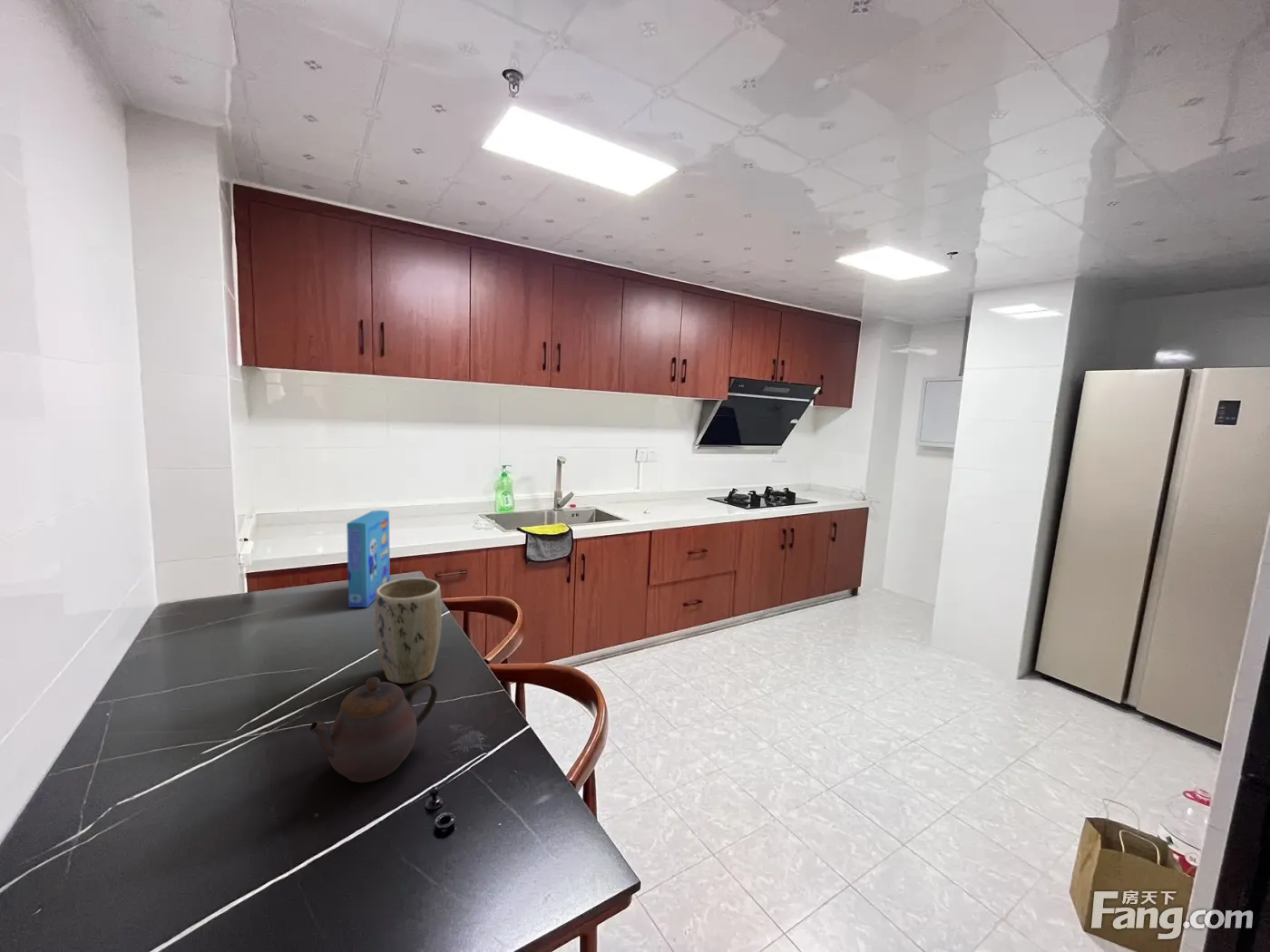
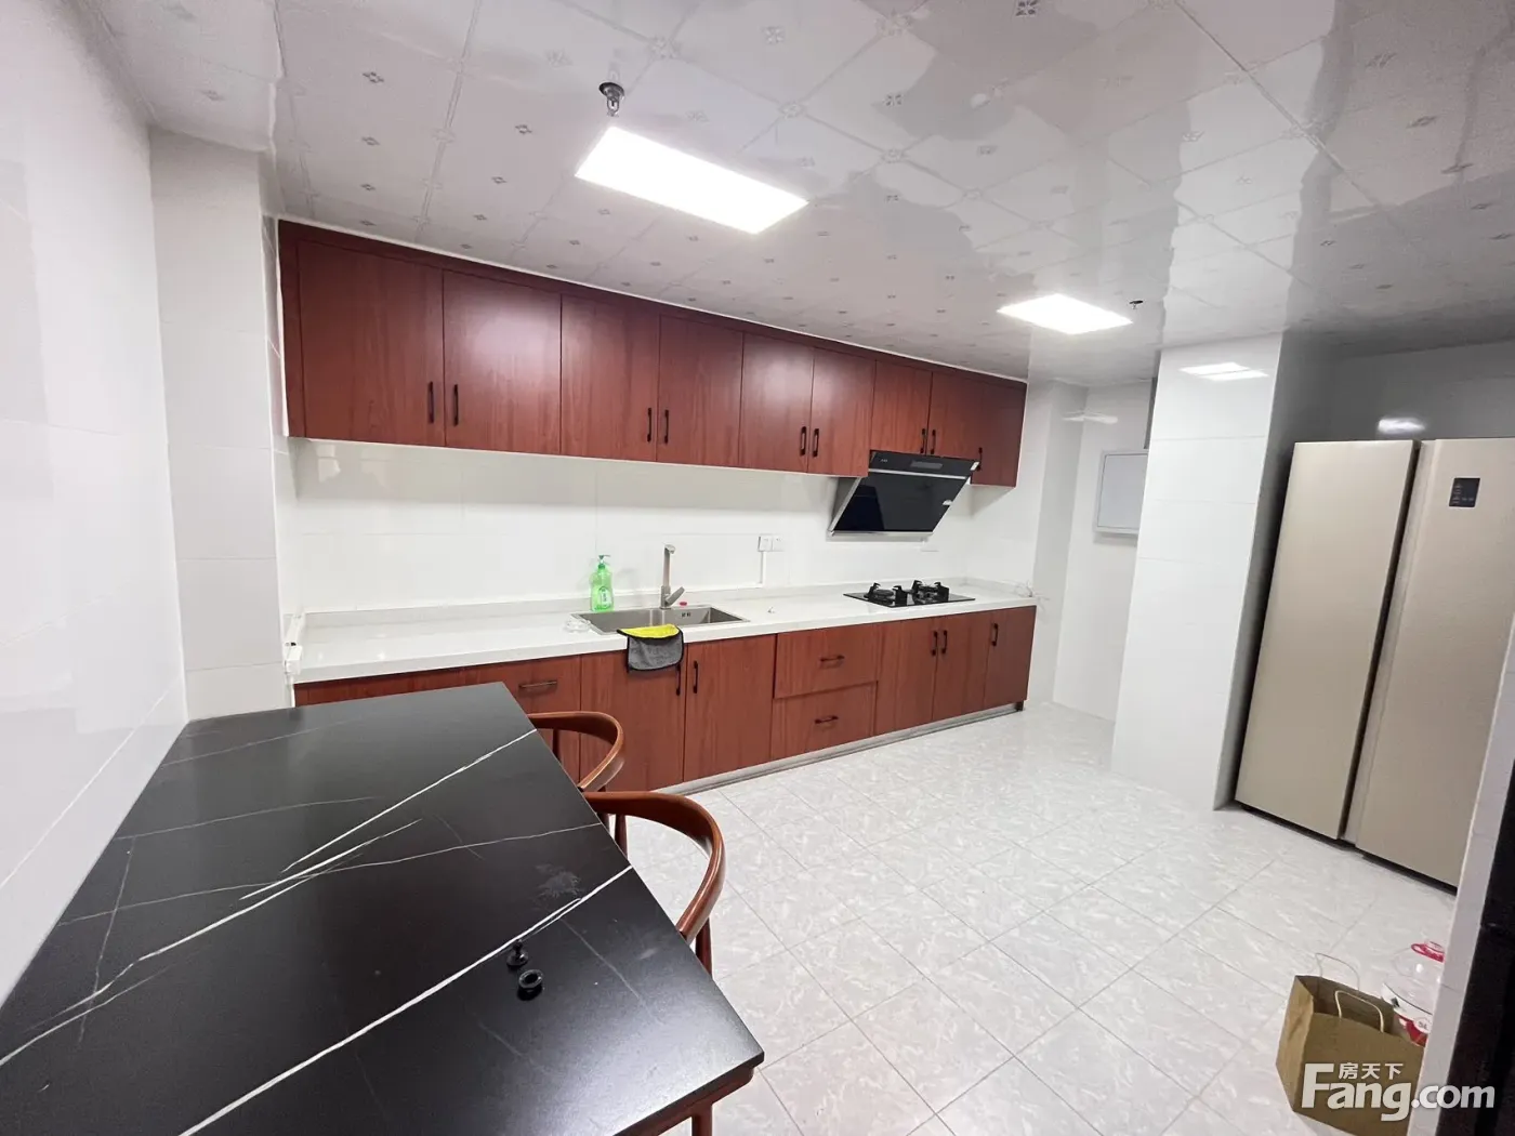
- cereal box [346,510,391,608]
- teapot [308,676,438,783]
- plant pot [375,578,443,685]
